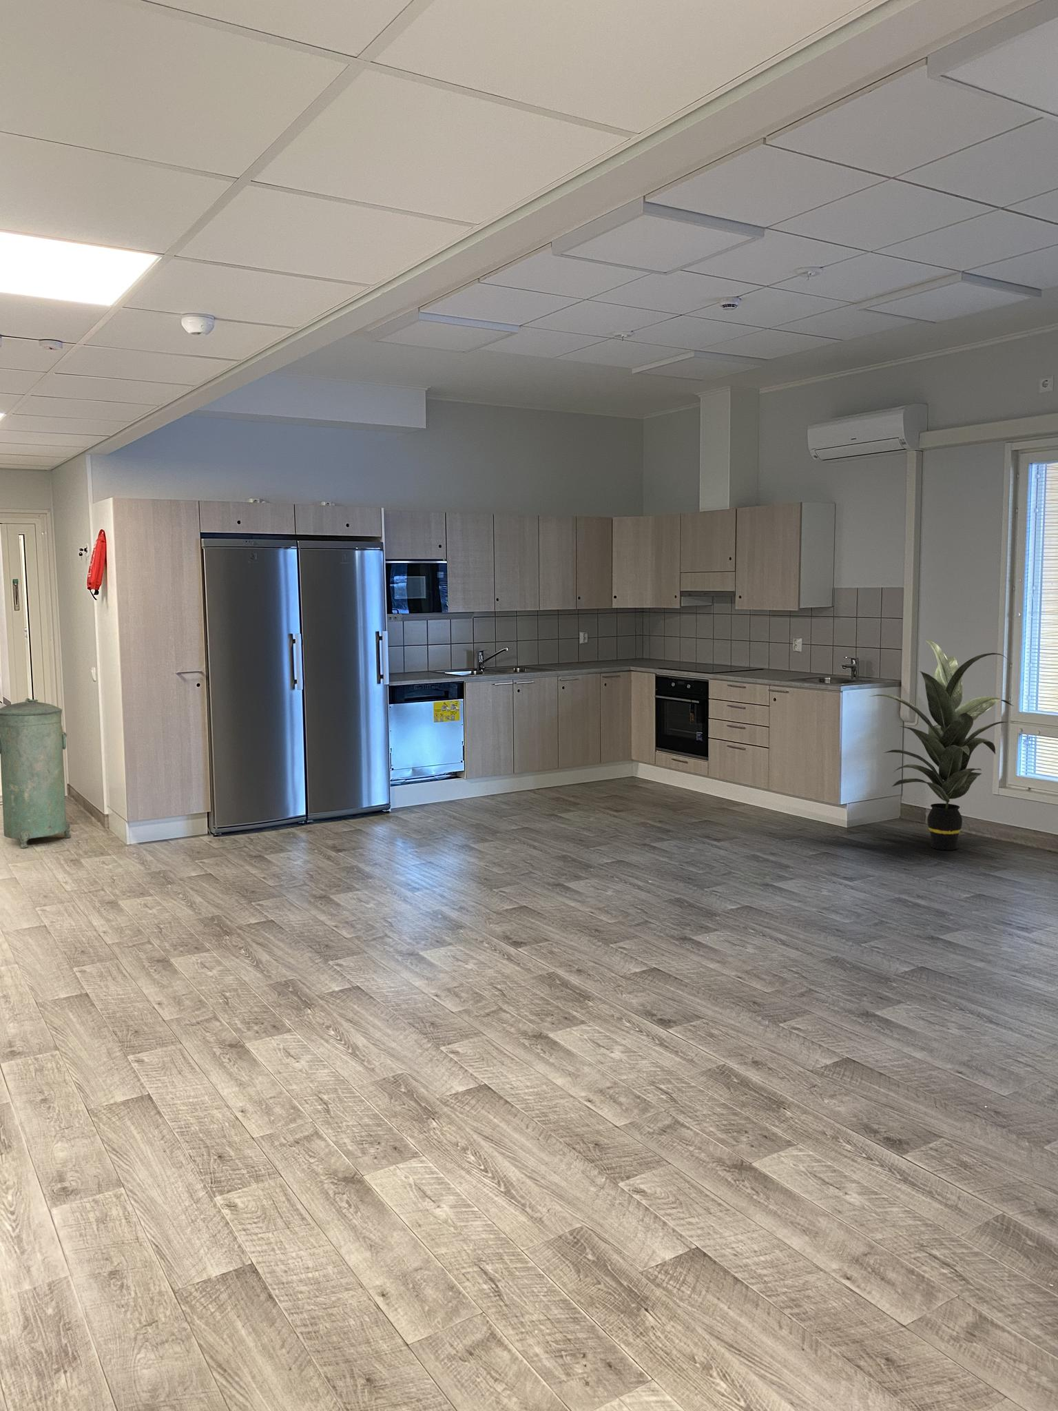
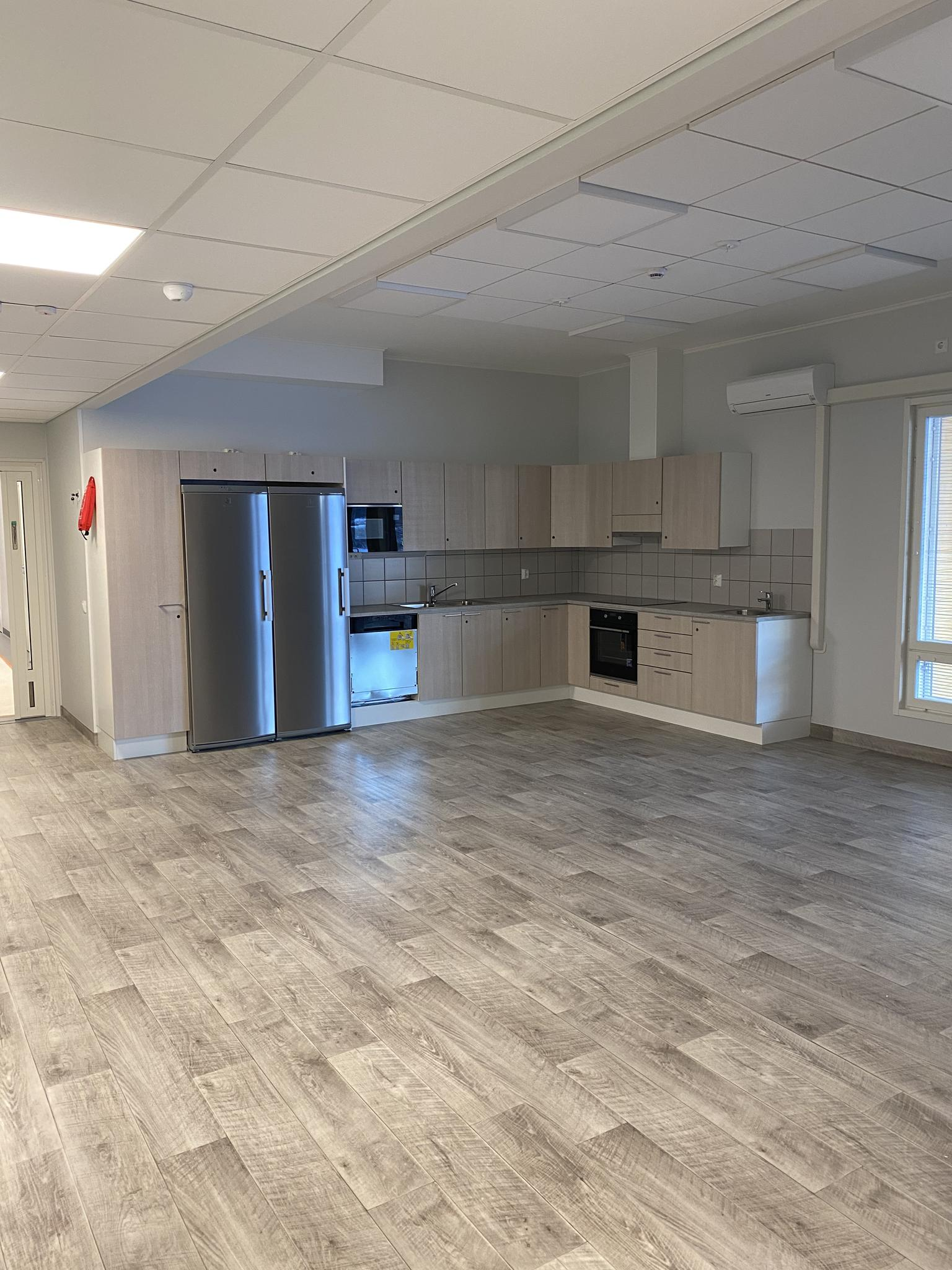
- indoor plant [869,639,1015,851]
- trash can [0,698,71,849]
